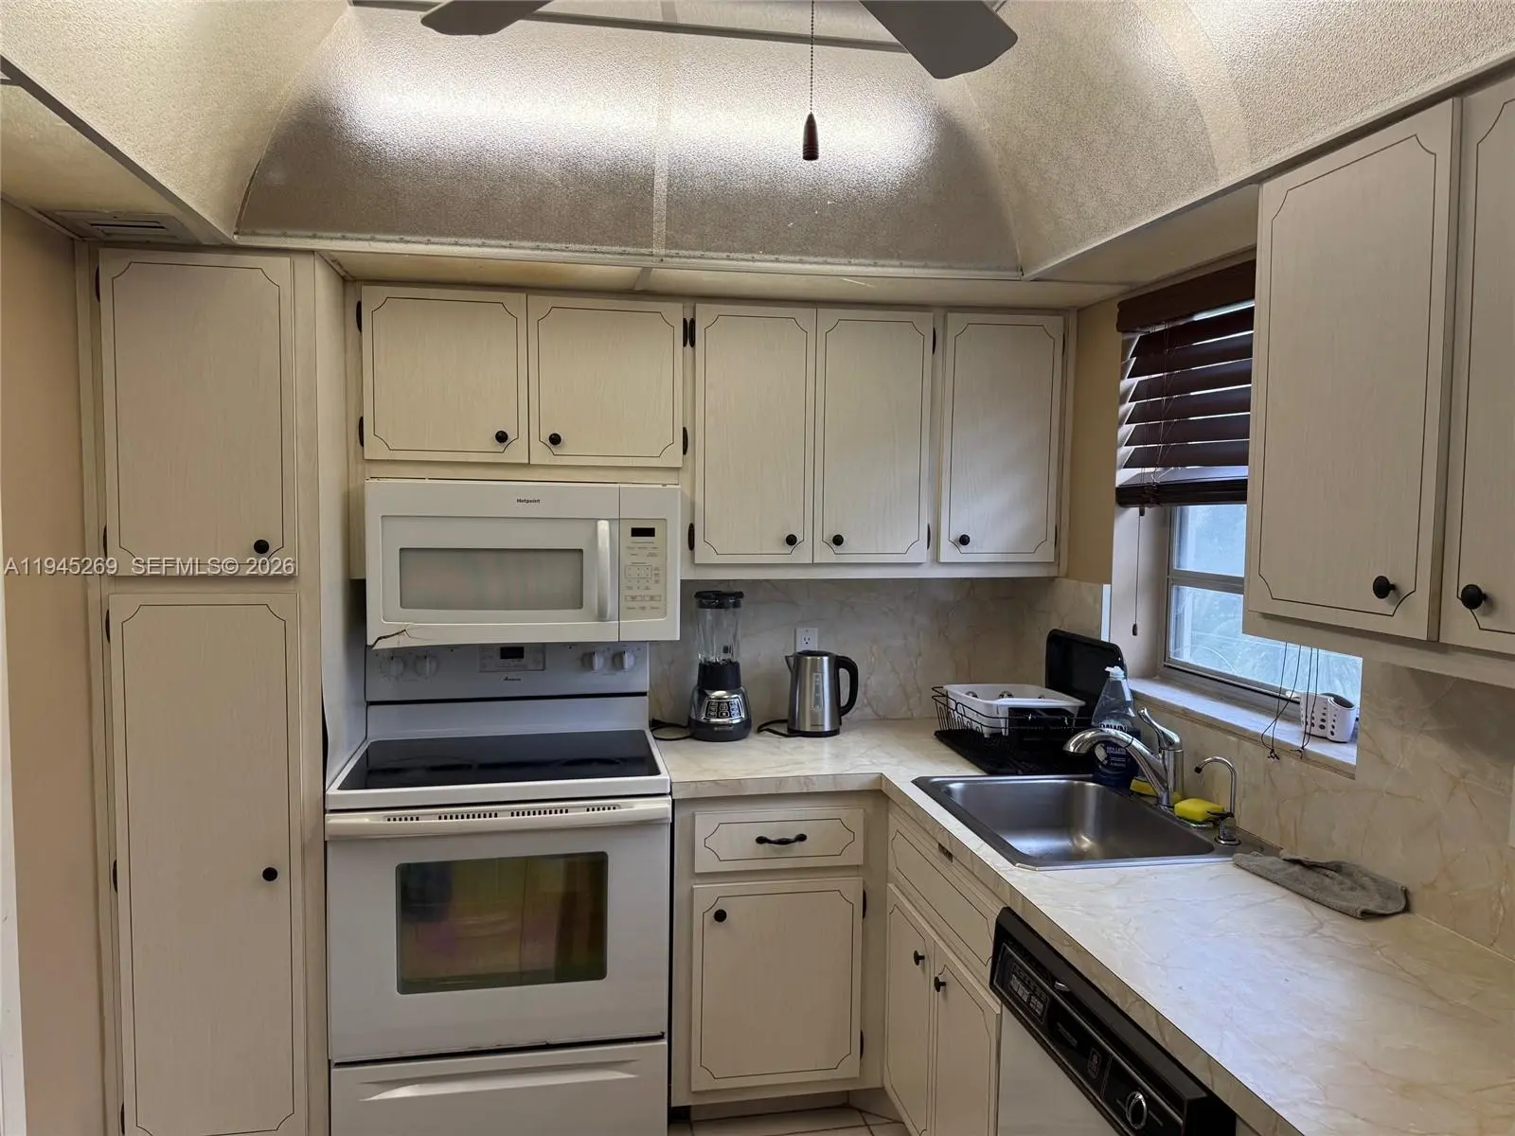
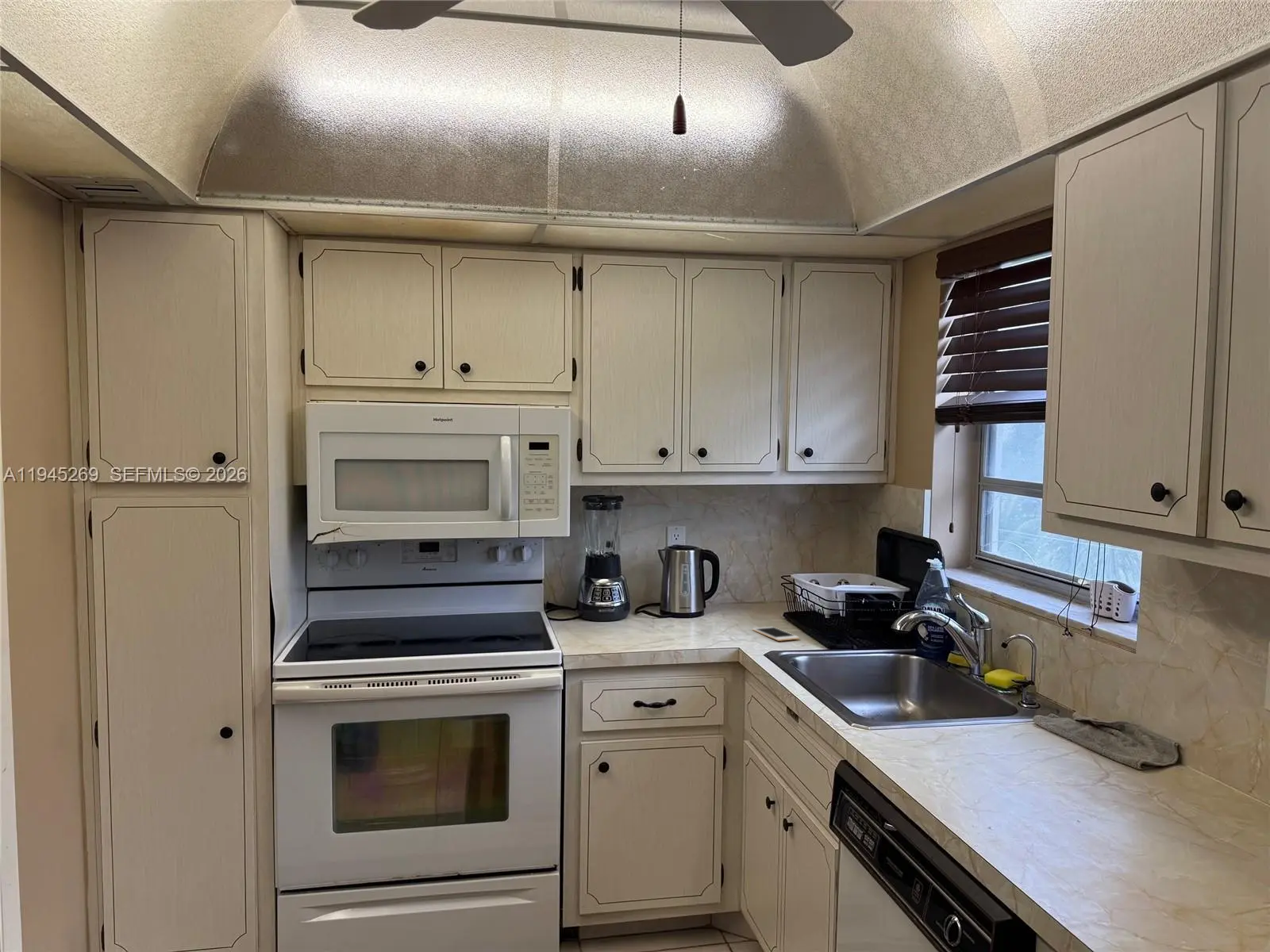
+ cell phone [752,626,800,642]
